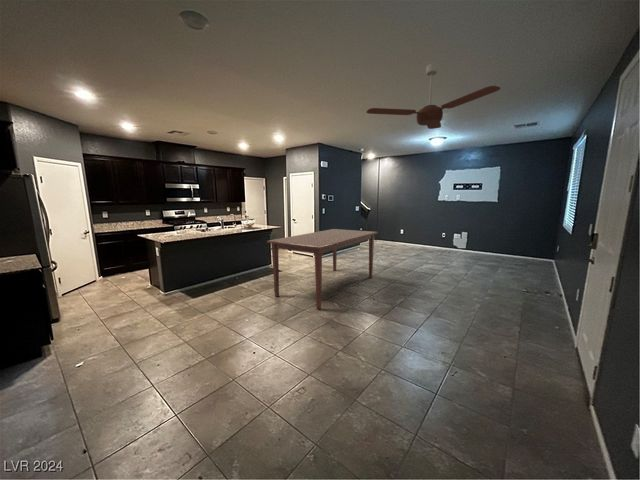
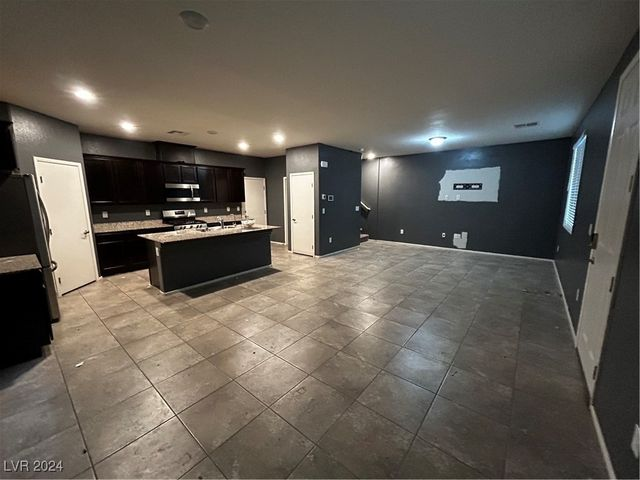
- ceiling fan [365,62,501,130]
- dining table [266,228,379,310]
